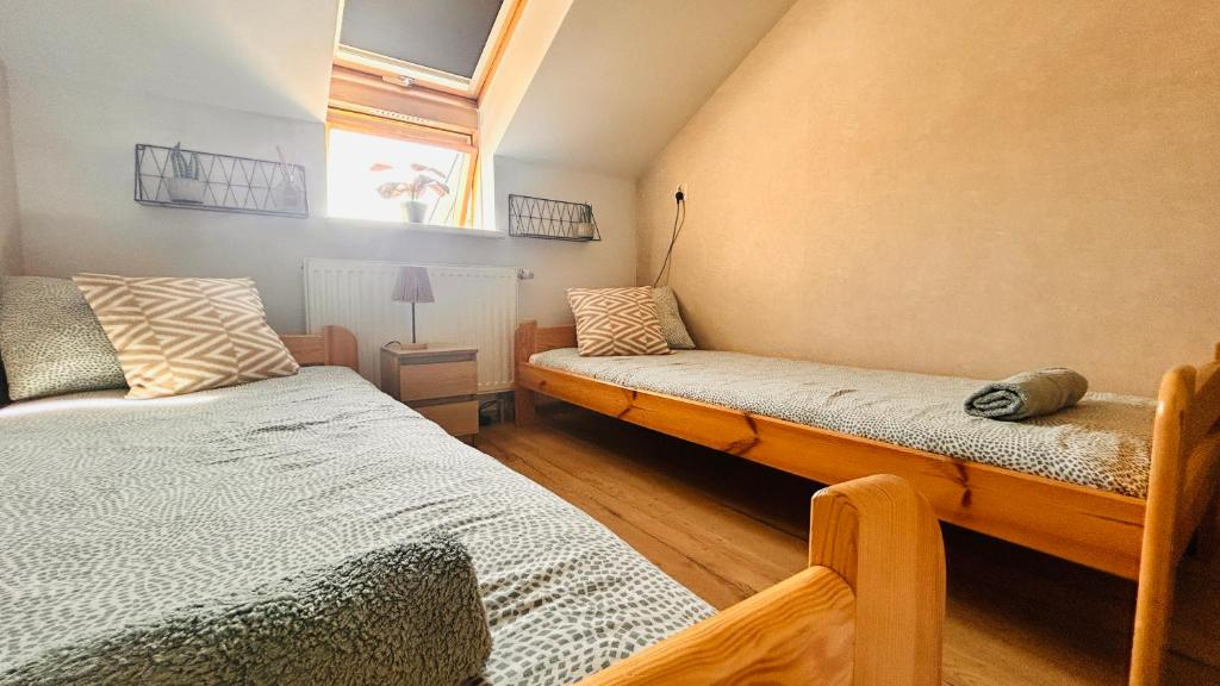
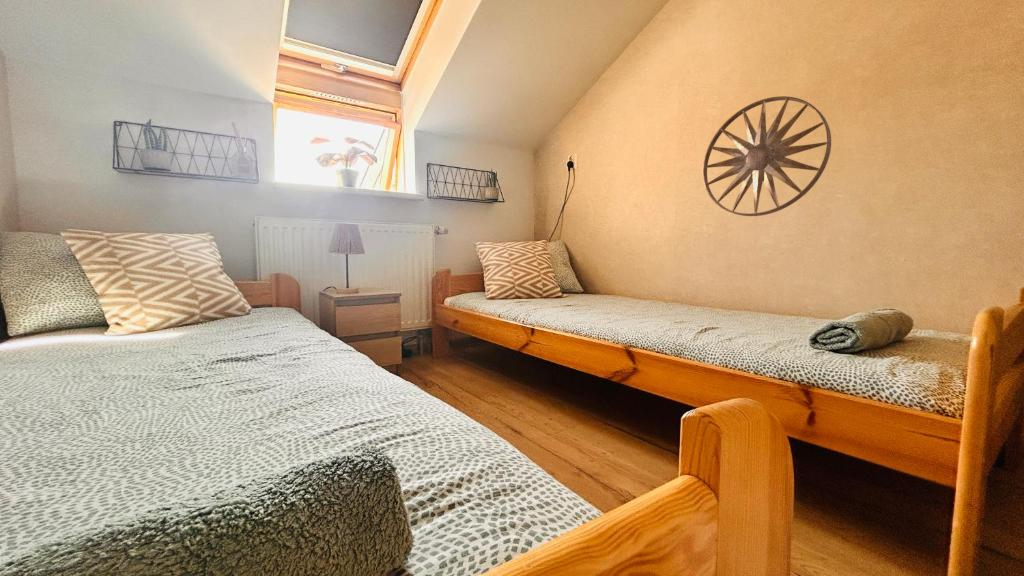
+ wall art [702,95,832,217]
